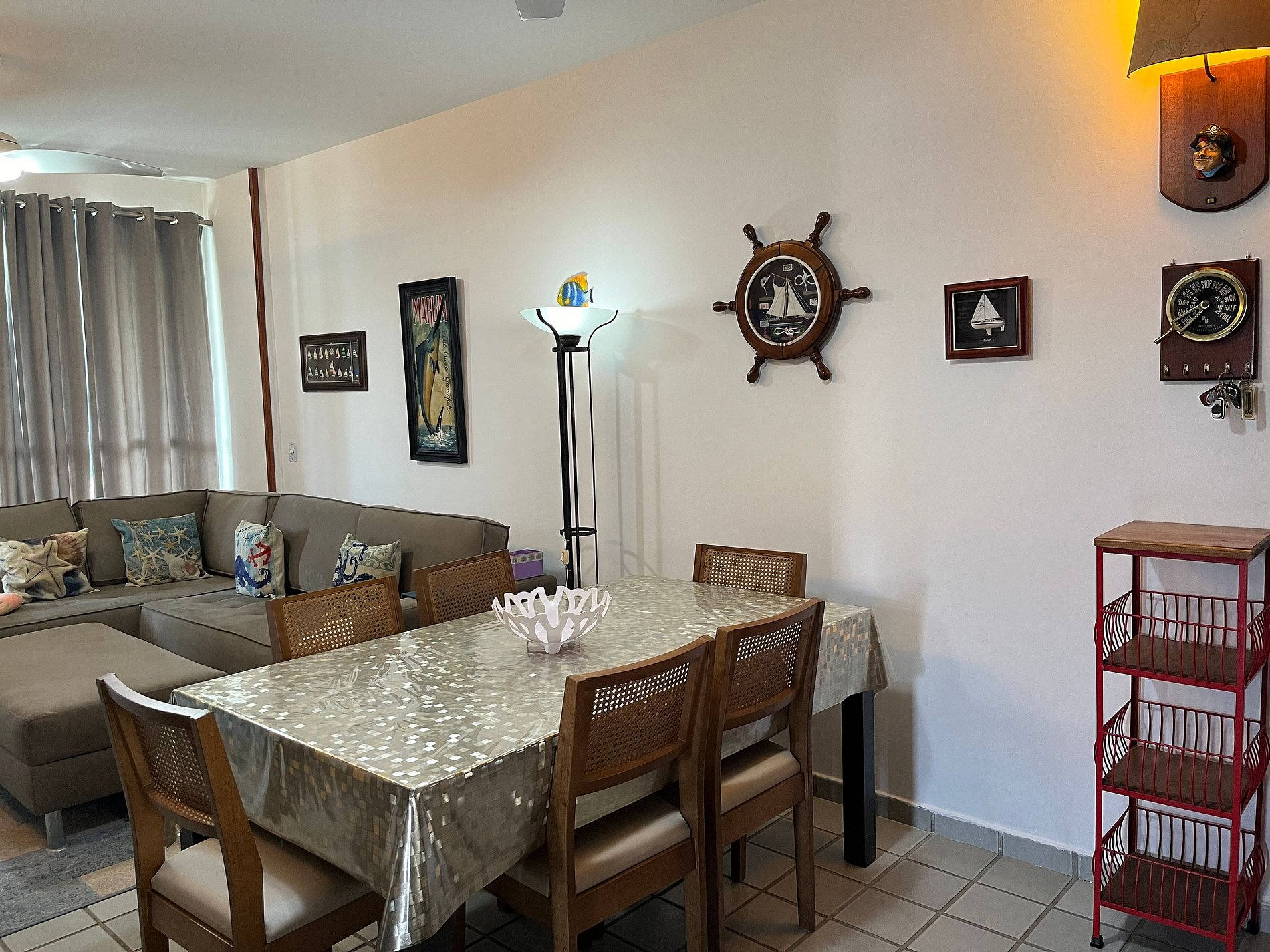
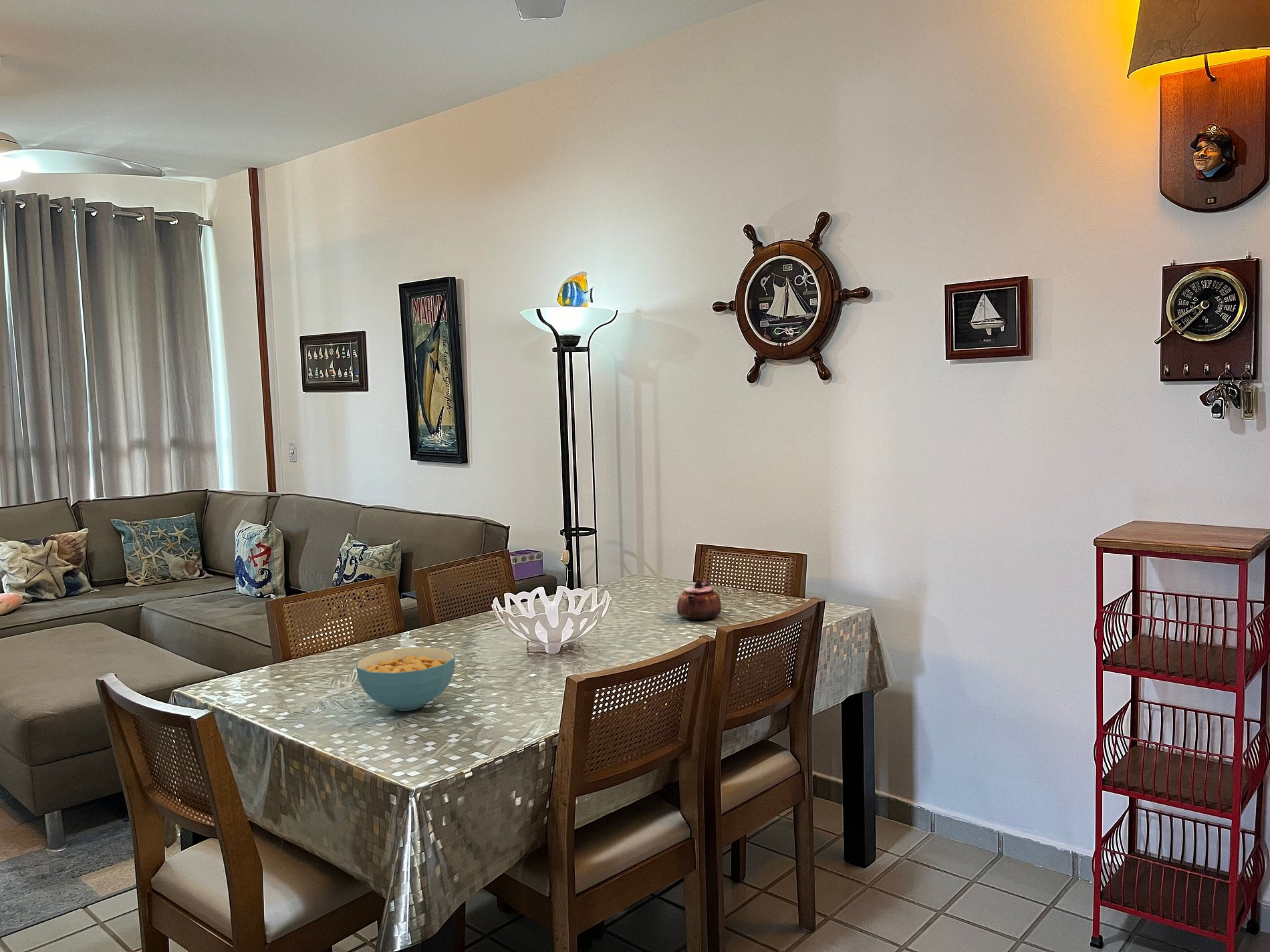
+ cereal bowl [356,647,456,711]
+ teapot [676,579,722,621]
